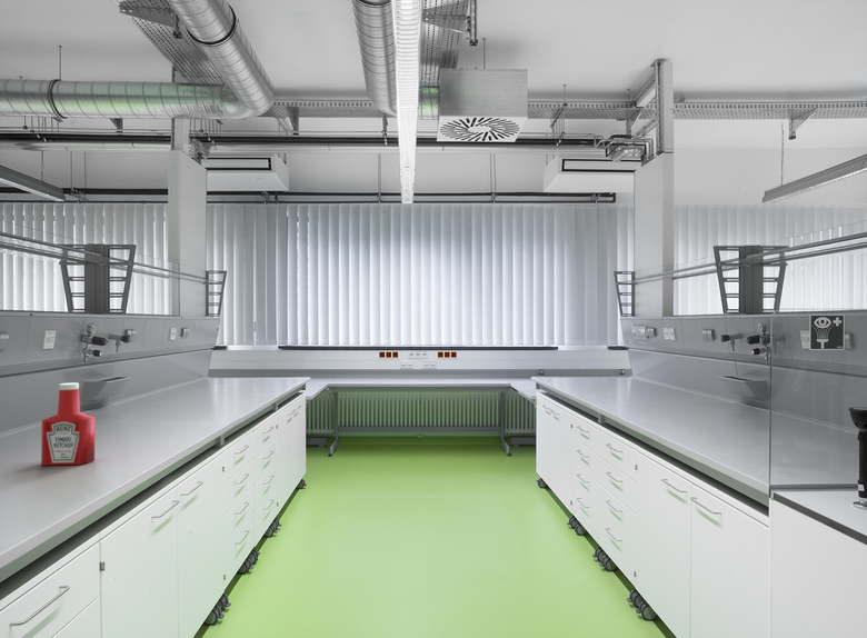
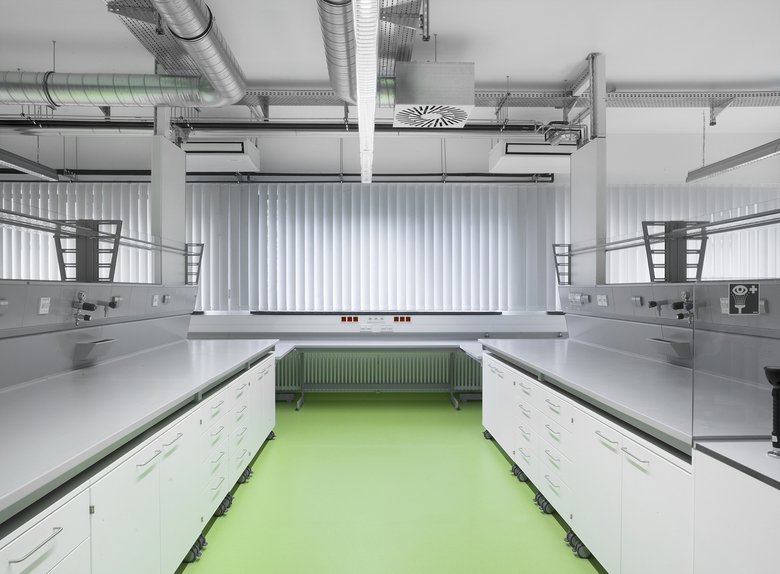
- soap bottle [40,381,97,467]
